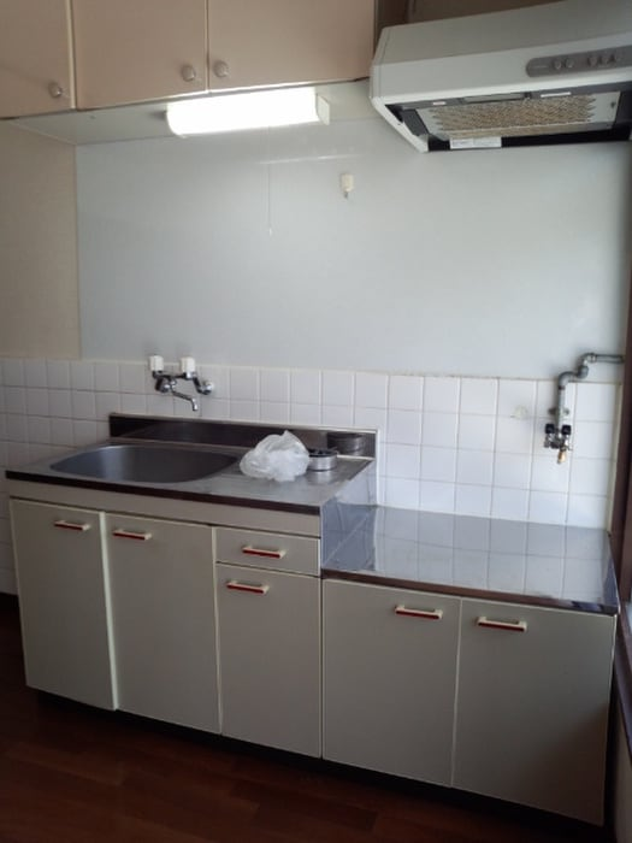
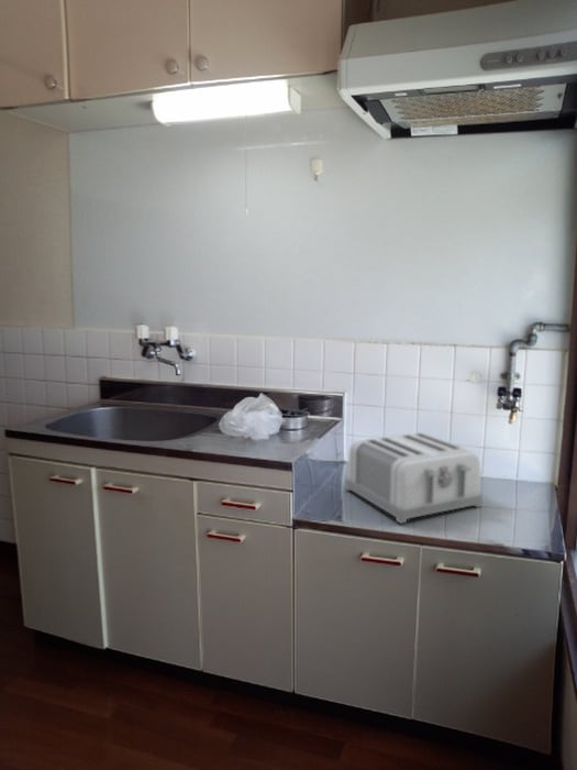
+ toaster [344,431,484,525]
